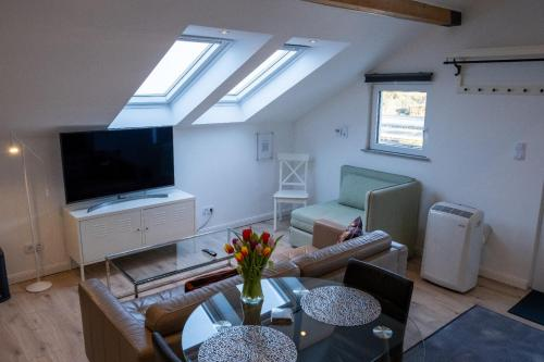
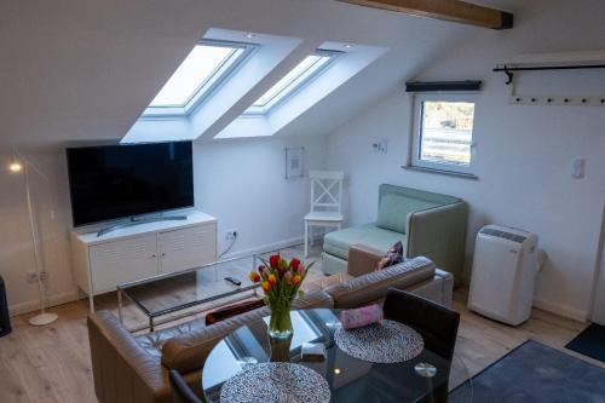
+ pencil case [340,303,385,329]
